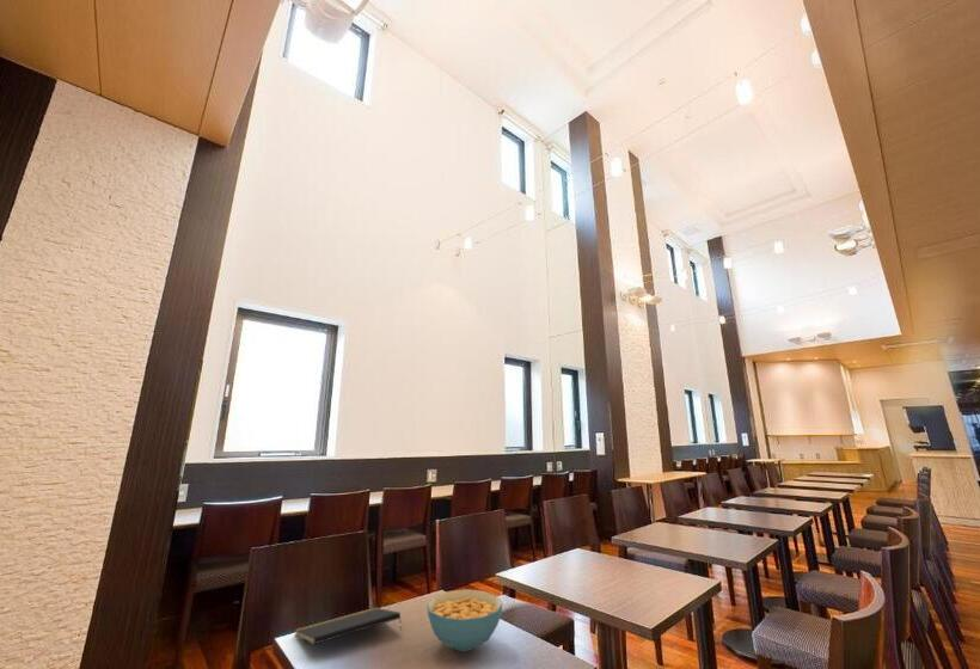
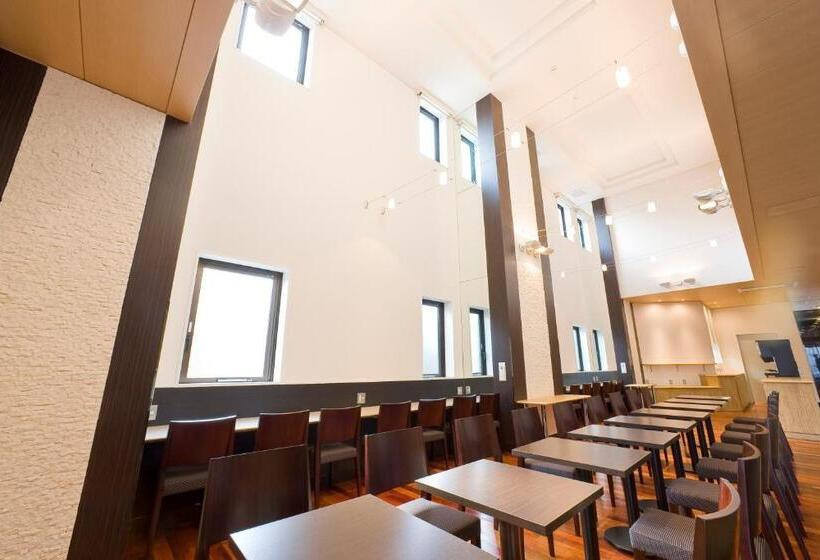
- notepad [293,607,403,646]
- cereal bowl [425,588,503,652]
